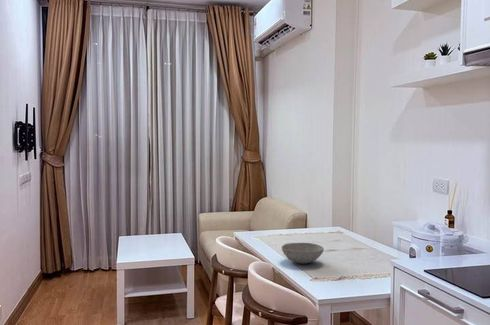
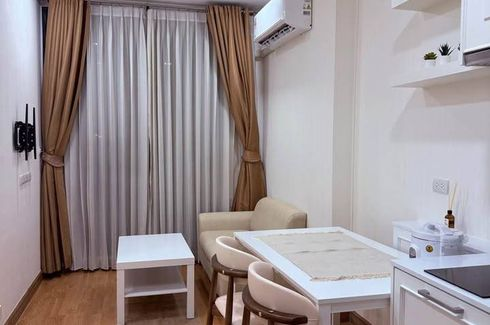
- bowl [281,242,325,264]
